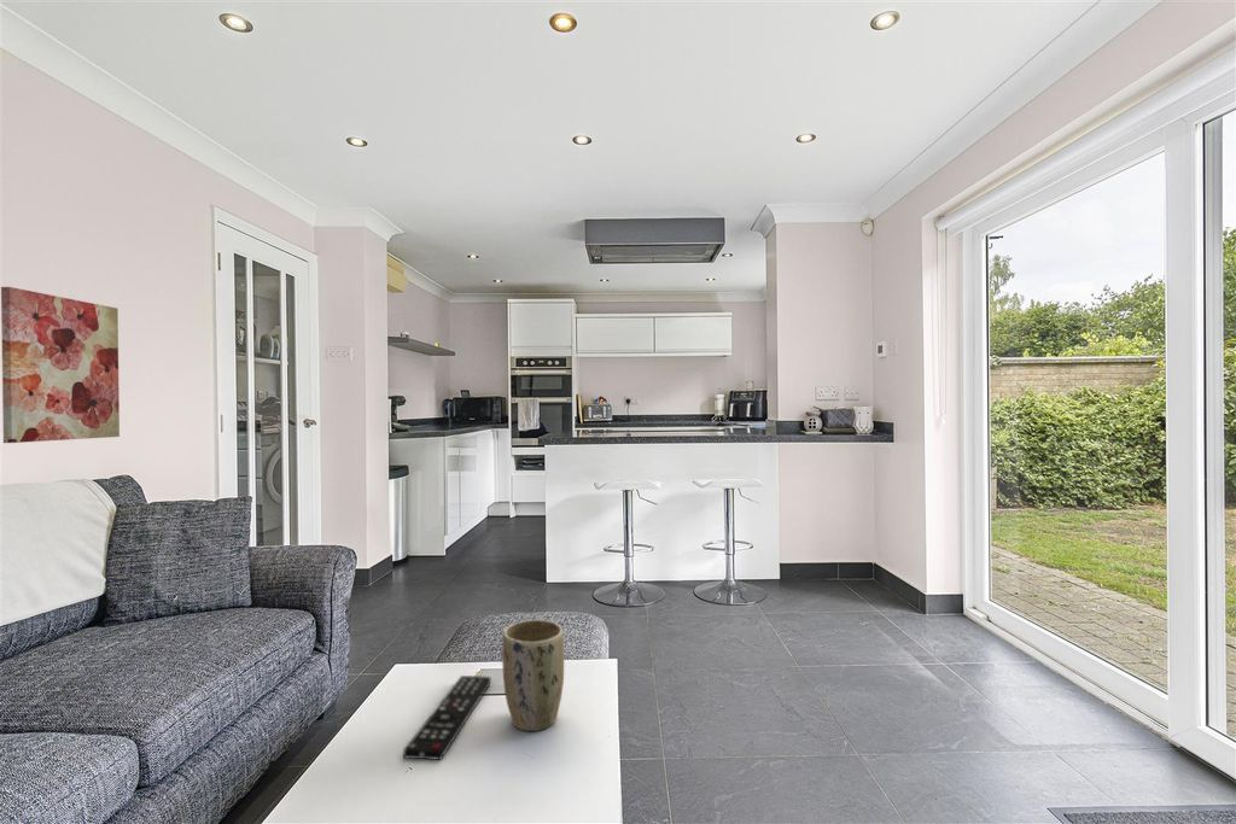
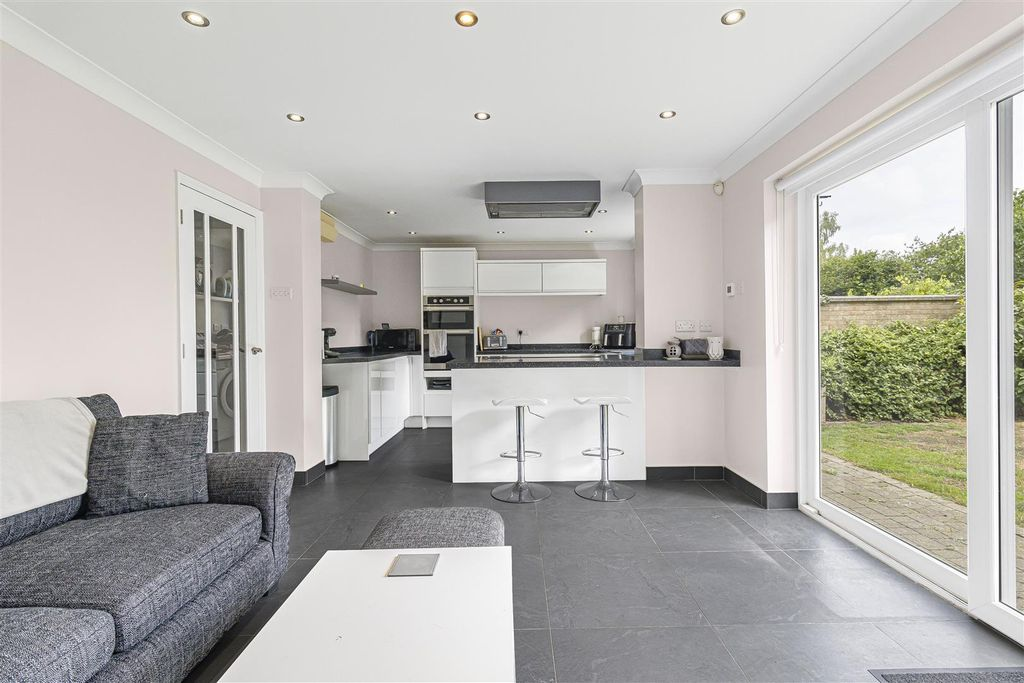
- remote control [402,674,492,761]
- plant pot [501,619,565,732]
- wall art [0,286,121,444]
